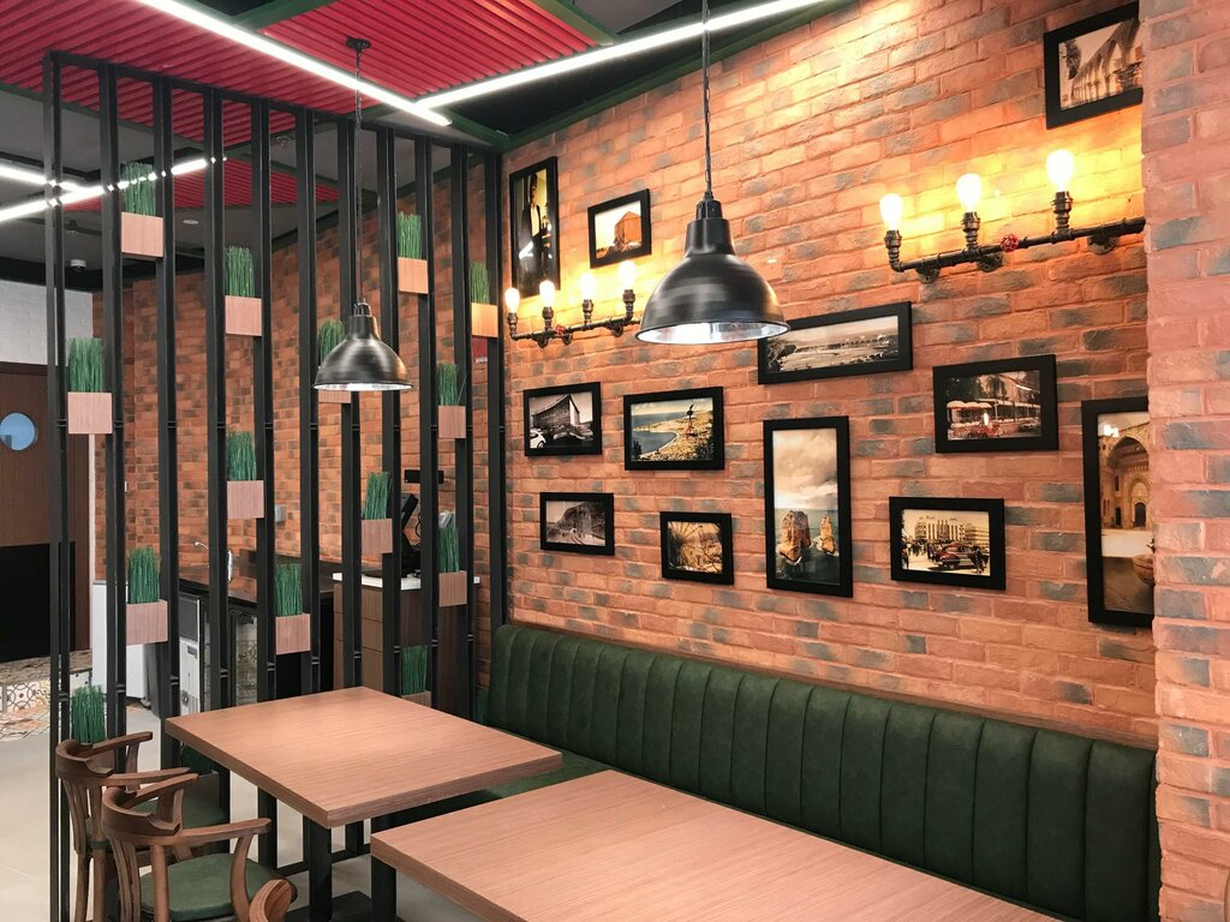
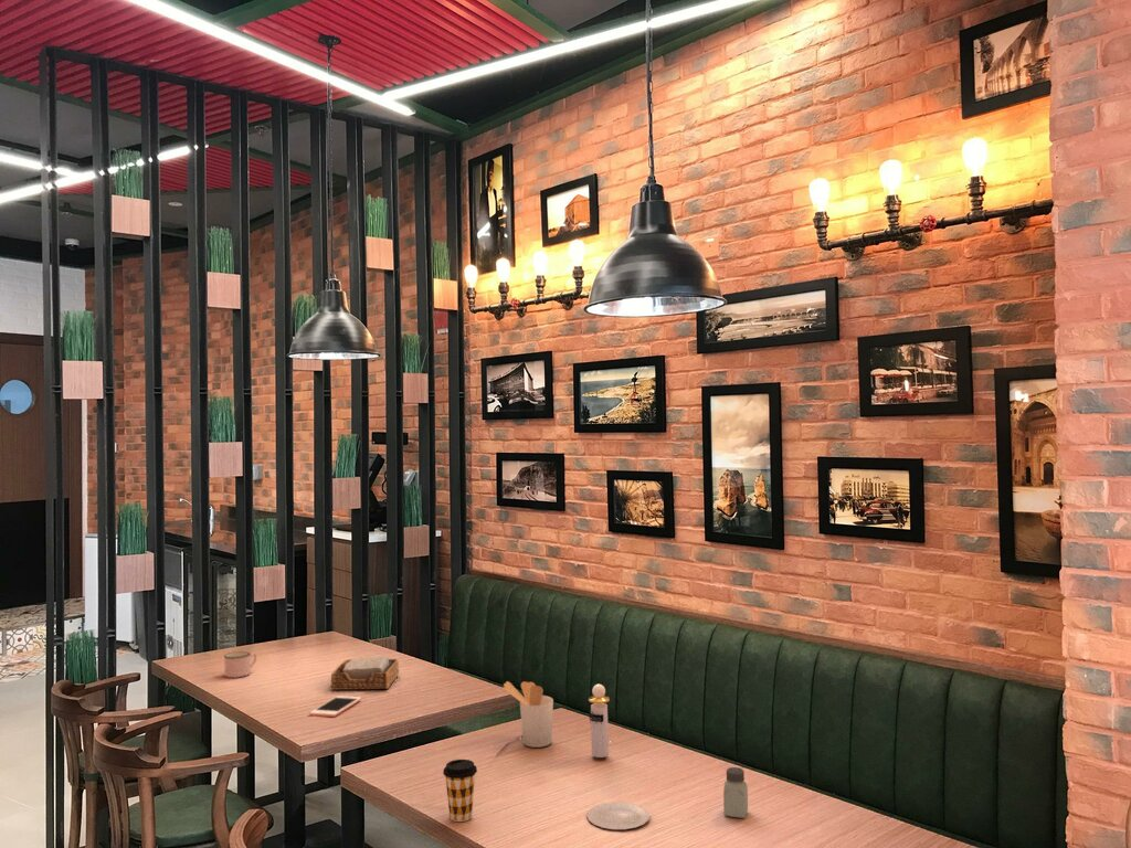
+ coffee cup [442,759,478,823]
+ cell phone [309,695,362,718]
+ plate [585,802,651,830]
+ perfume bottle [588,683,611,759]
+ utensil holder [501,680,554,749]
+ mug [223,650,257,679]
+ napkin holder [330,655,400,691]
+ saltshaker [722,766,749,819]
